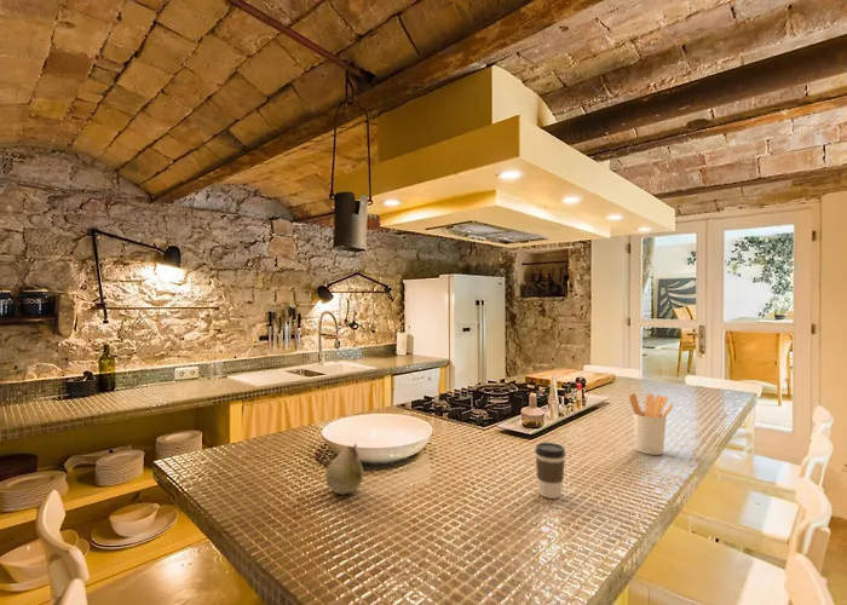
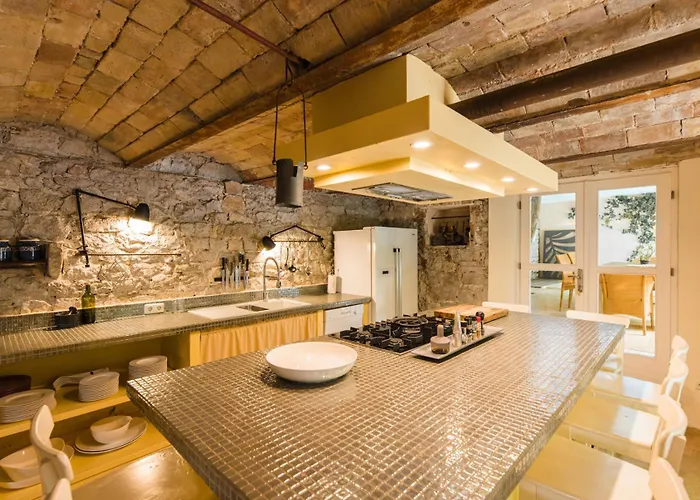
- utensil holder [628,392,674,456]
- fruit [324,443,365,496]
- coffee cup [534,442,567,500]
